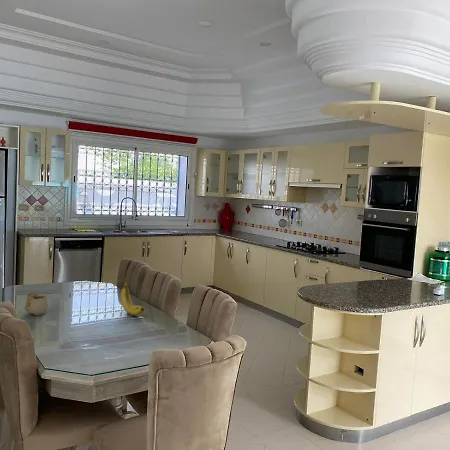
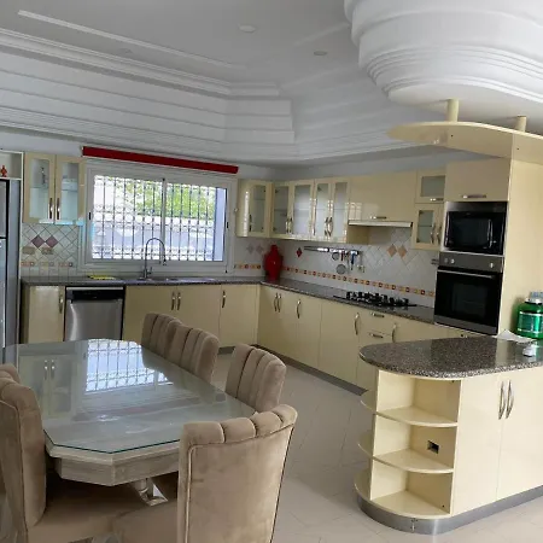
- mug [24,291,49,316]
- banana [119,277,146,317]
